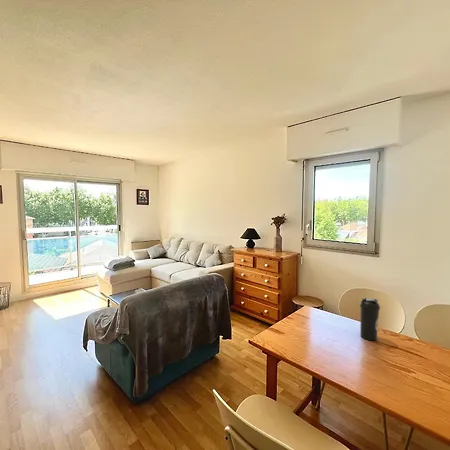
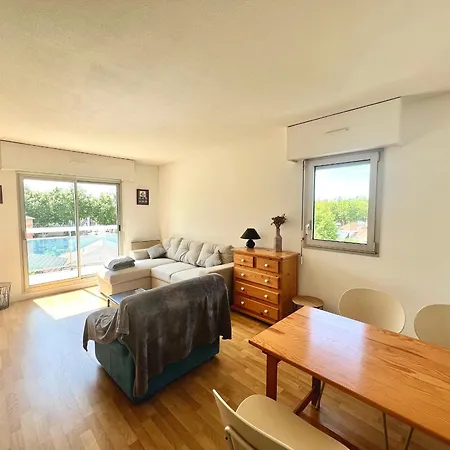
- water bottle [359,296,381,342]
